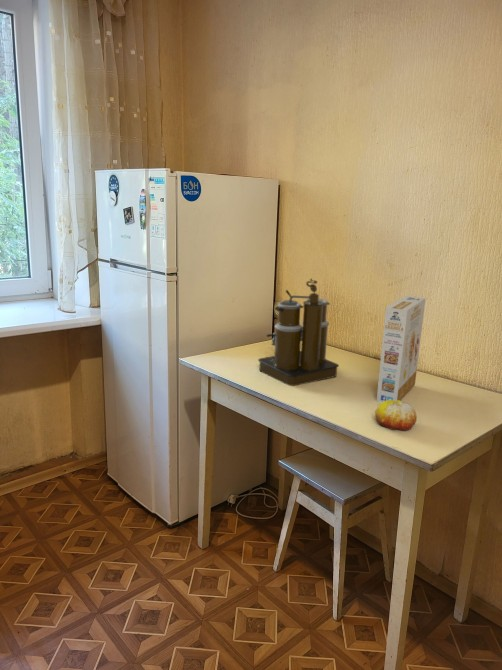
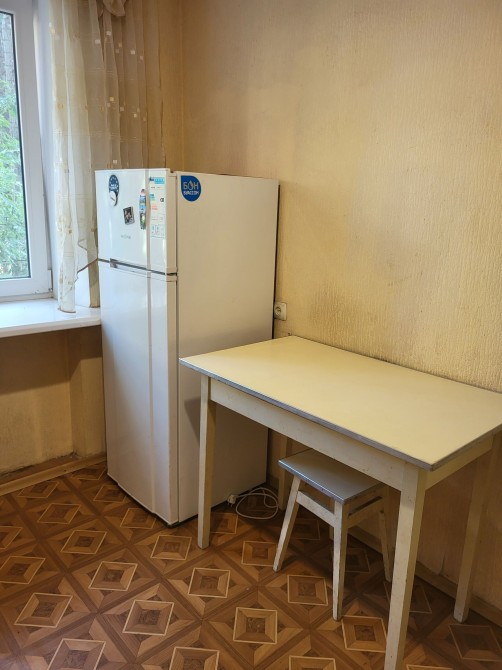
- fruit [374,400,418,432]
- coffee maker [257,278,340,387]
- cereal box [376,295,427,403]
